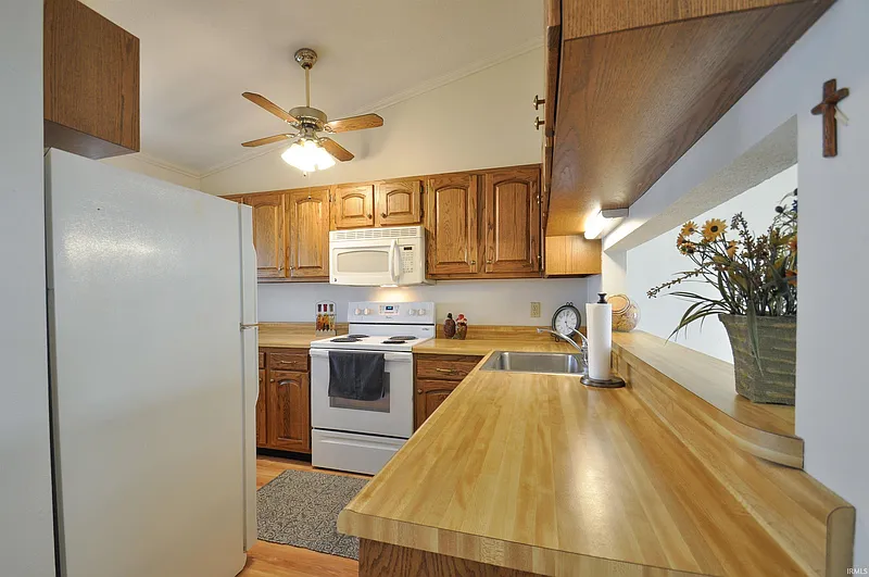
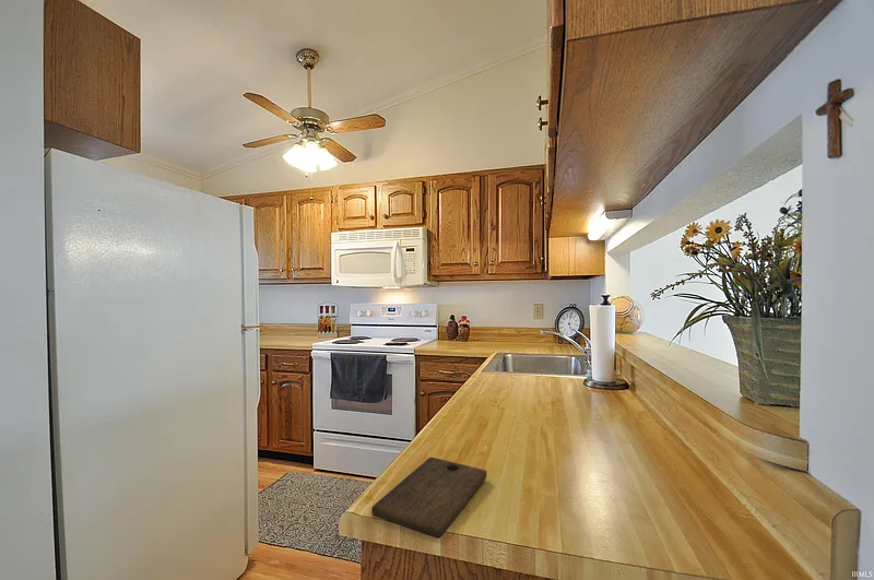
+ cutting board [370,457,487,540]
